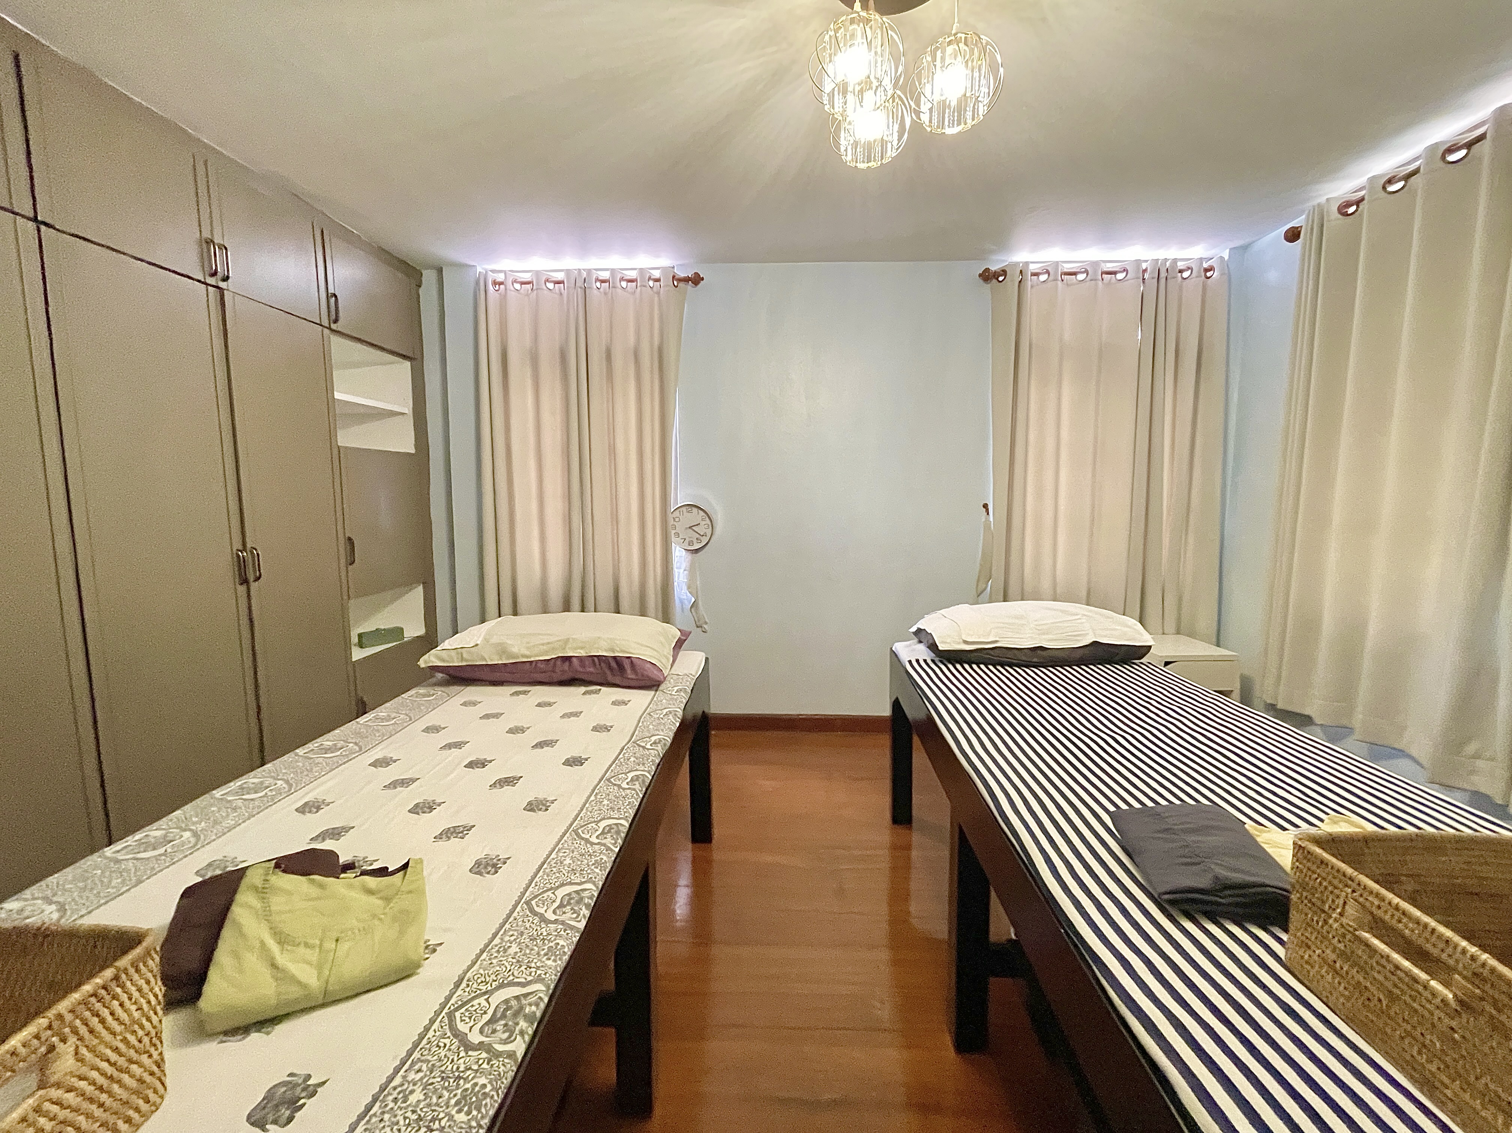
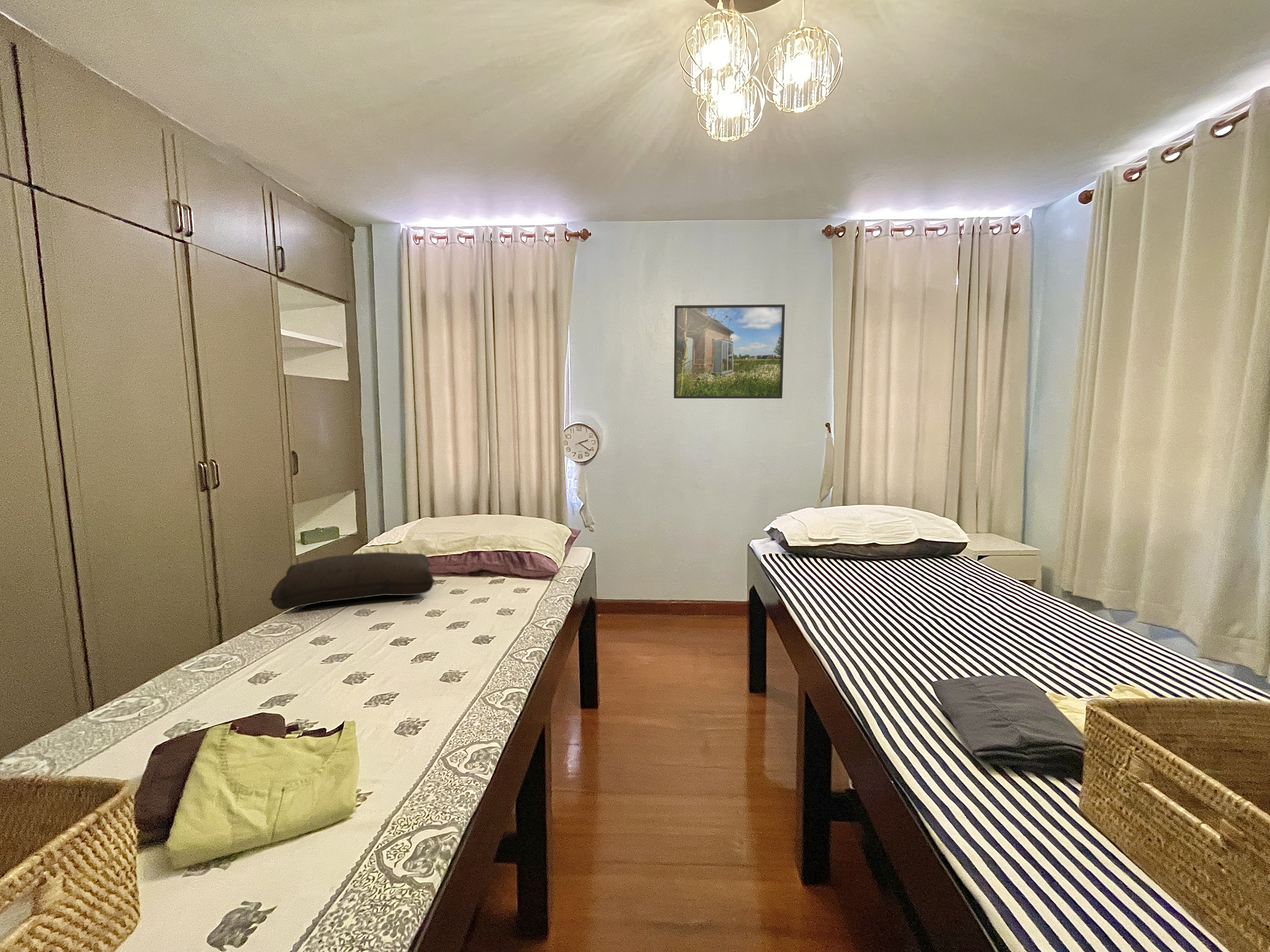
+ cushion [268,552,435,610]
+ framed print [673,304,786,399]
